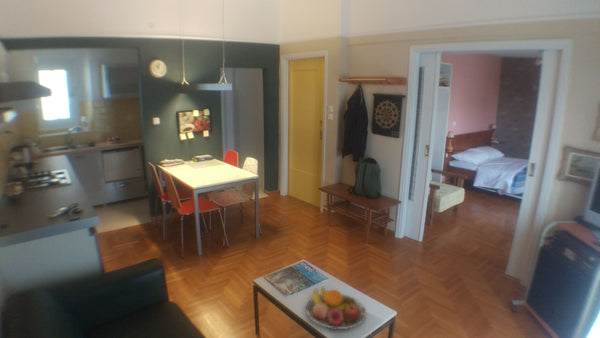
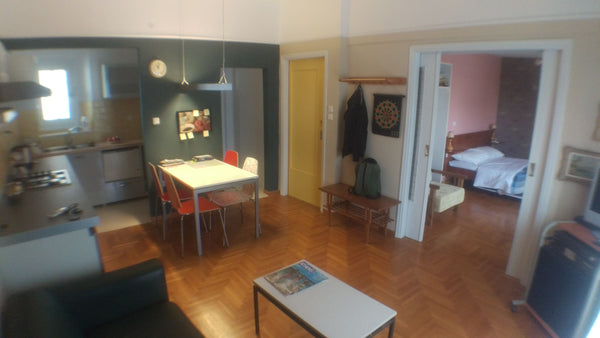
- fruit bowl [305,286,368,330]
